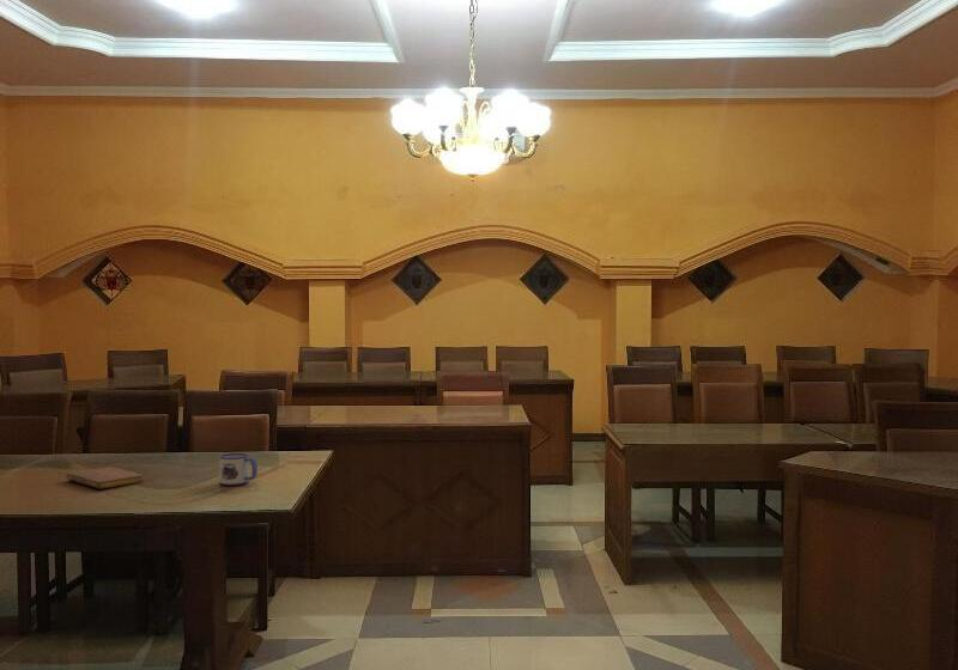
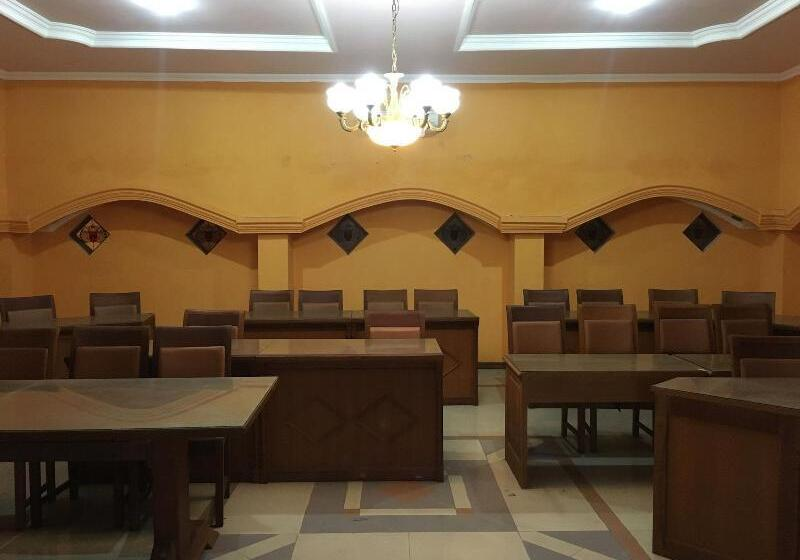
- notebook [65,465,144,491]
- mug [218,452,259,487]
